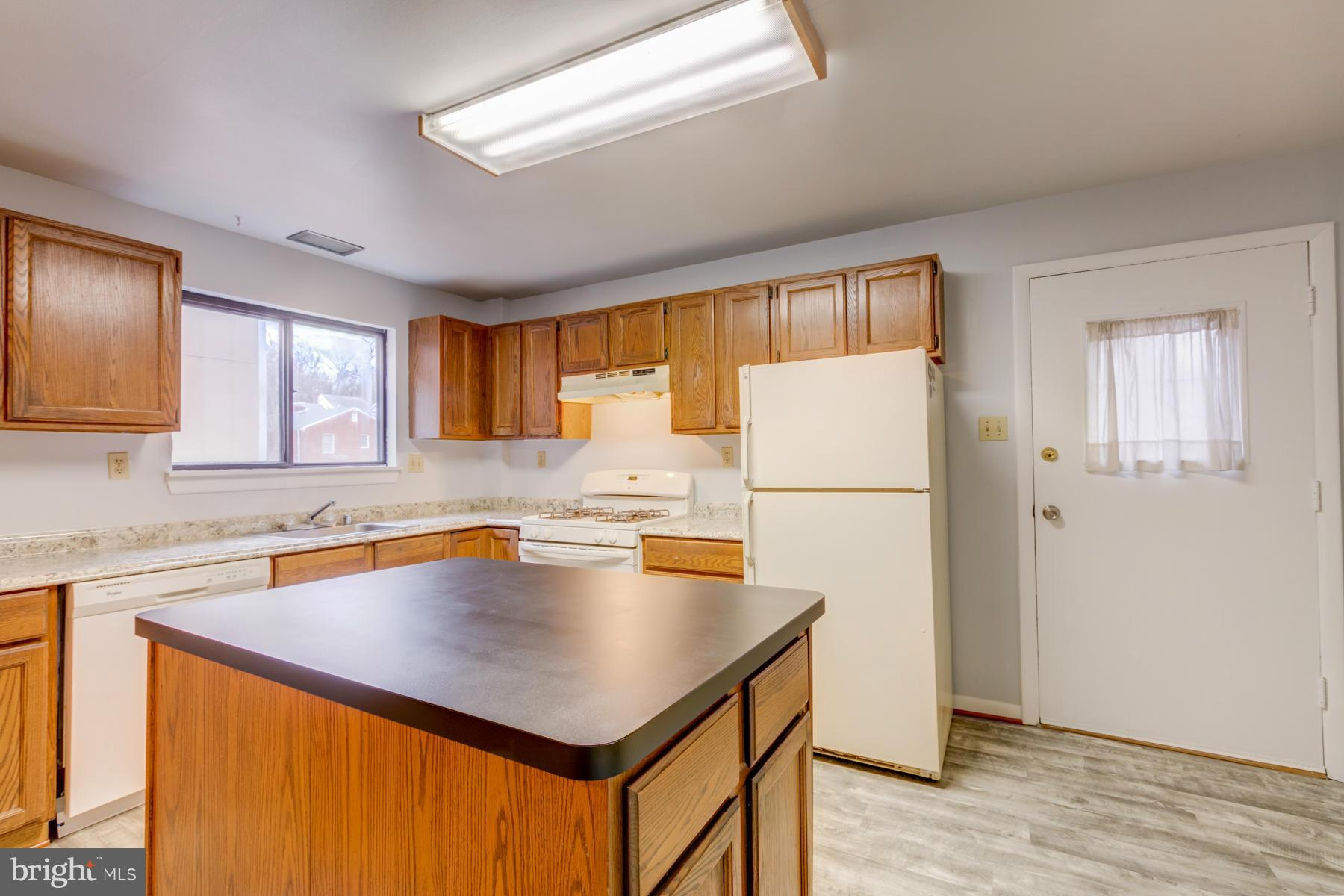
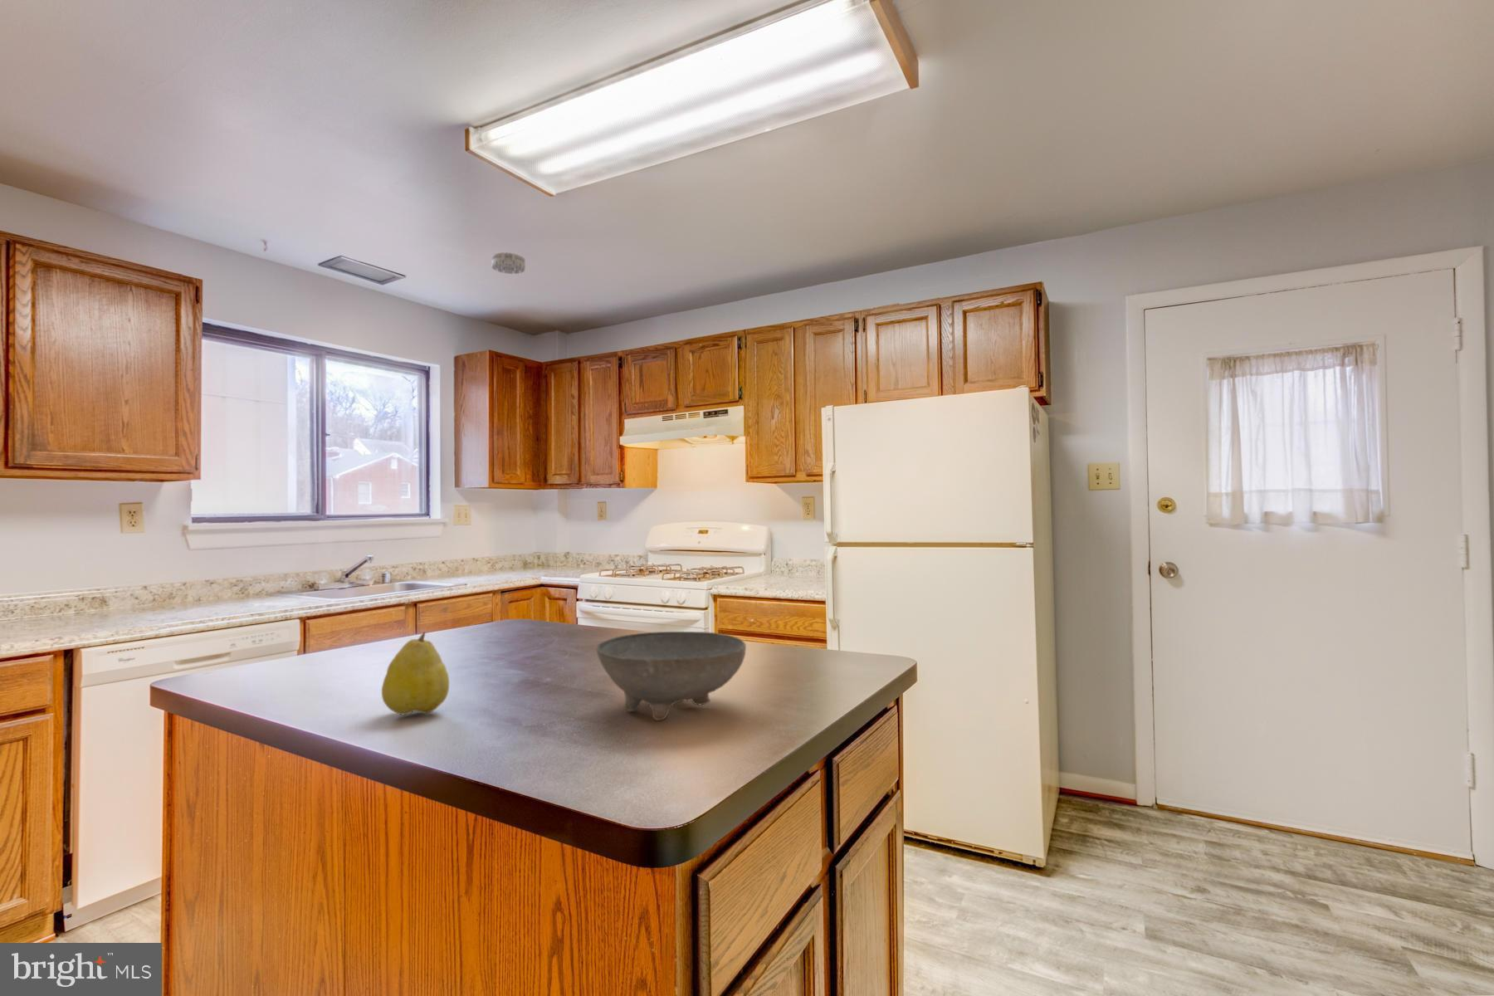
+ bowl [595,630,747,721]
+ fruit [381,630,450,716]
+ smoke detector [490,251,526,275]
